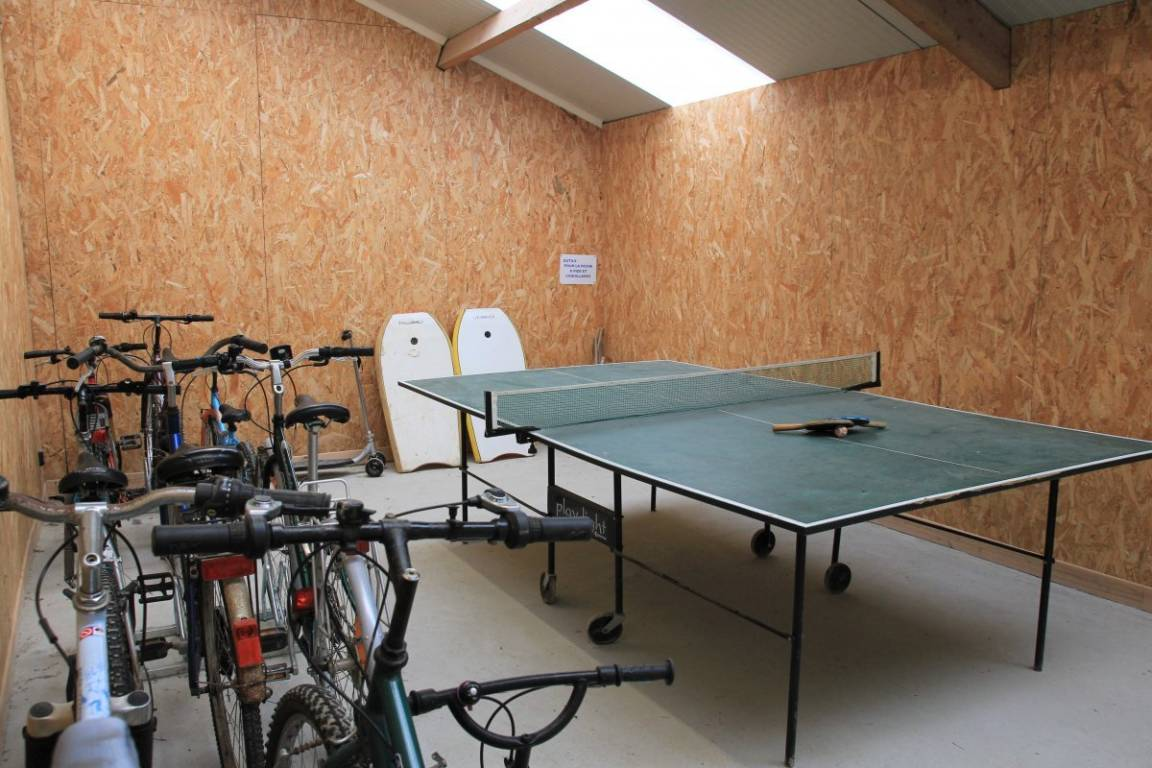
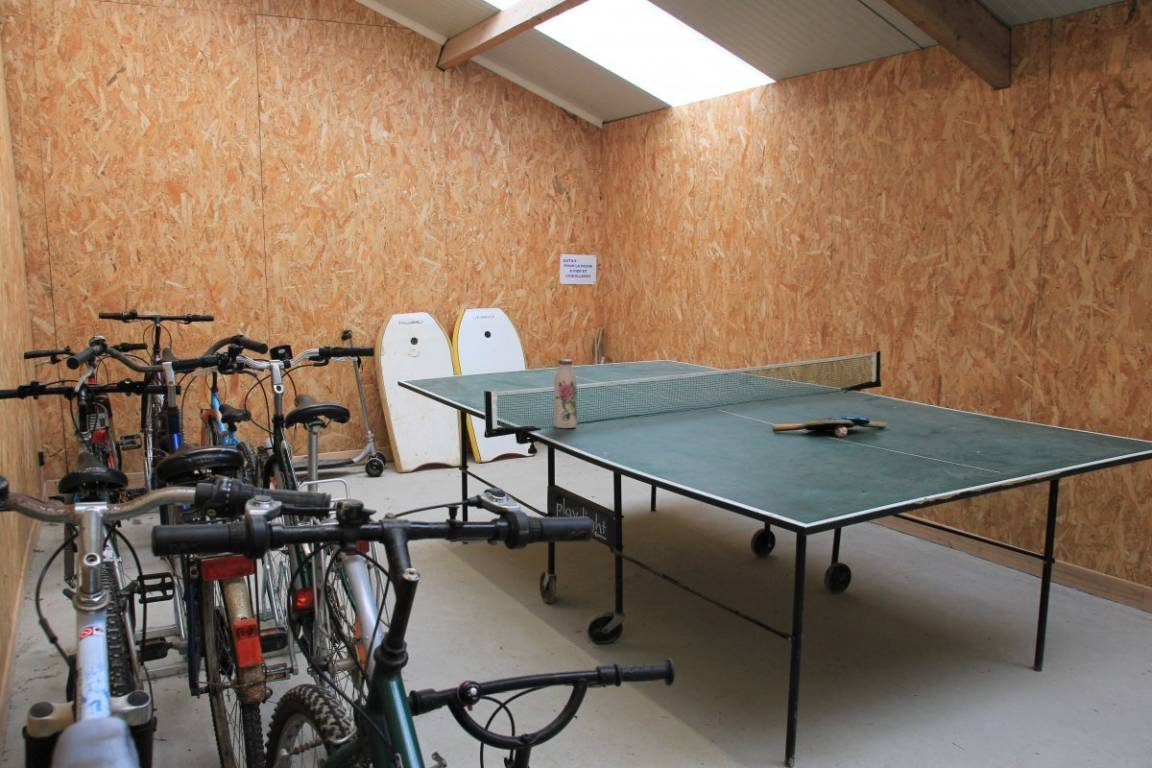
+ water bottle [553,358,578,429]
